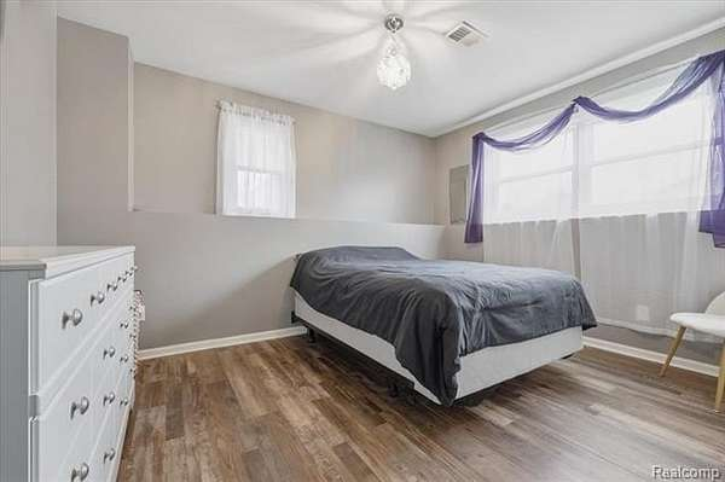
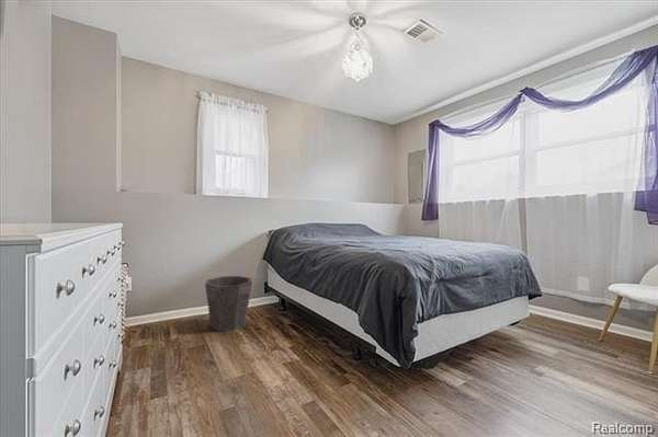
+ waste bin [204,275,253,333]
